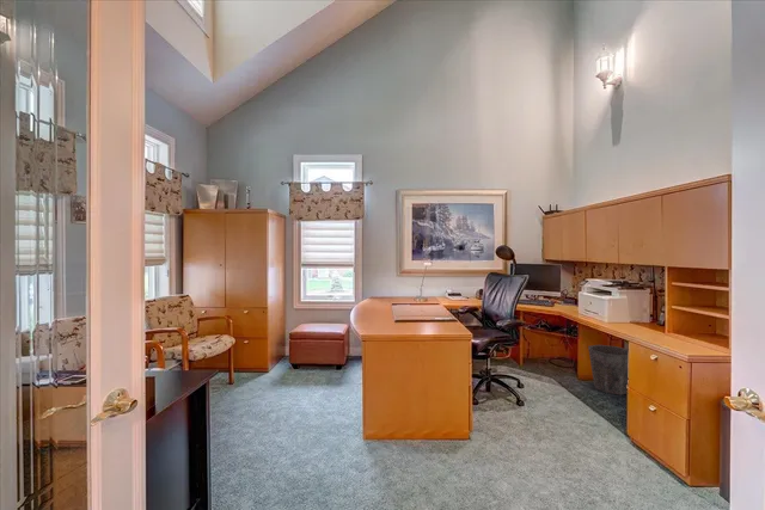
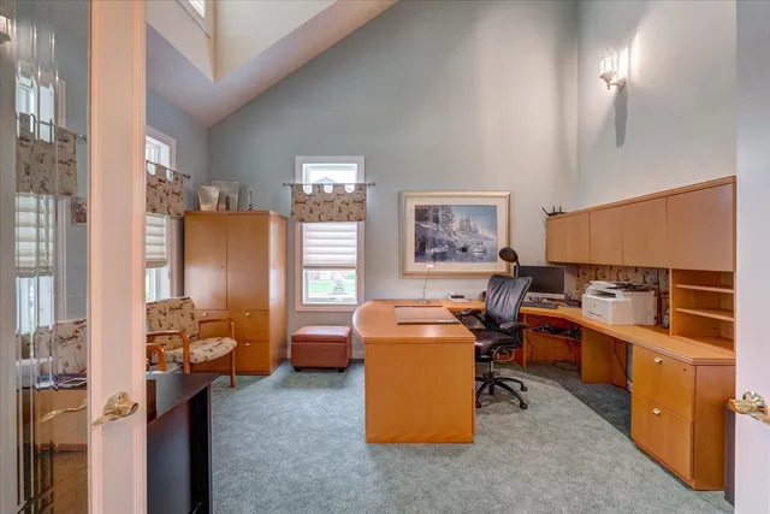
- waste bin [587,344,629,397]
